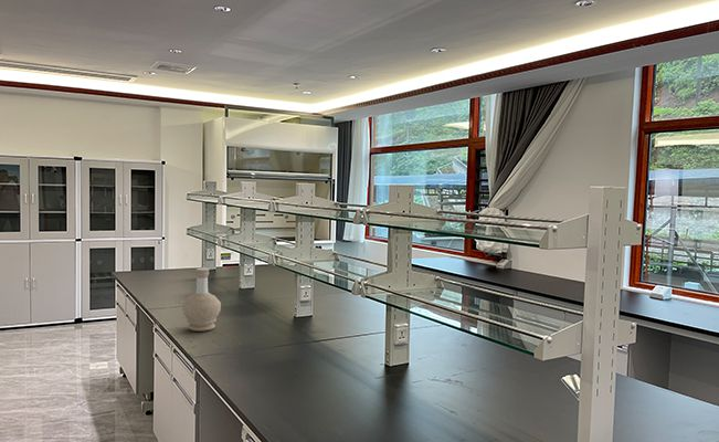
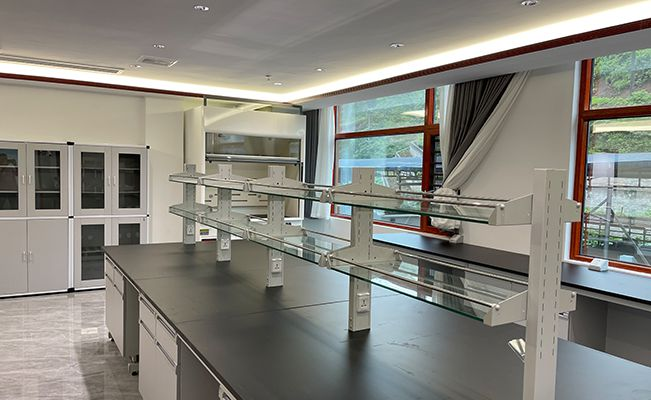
- bottle [181,267,222,333]
